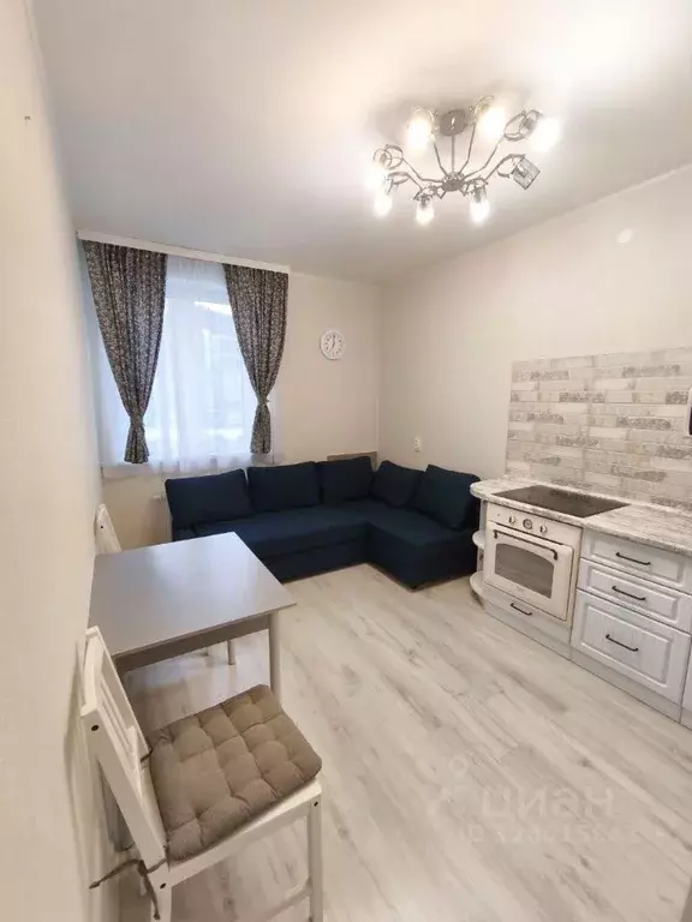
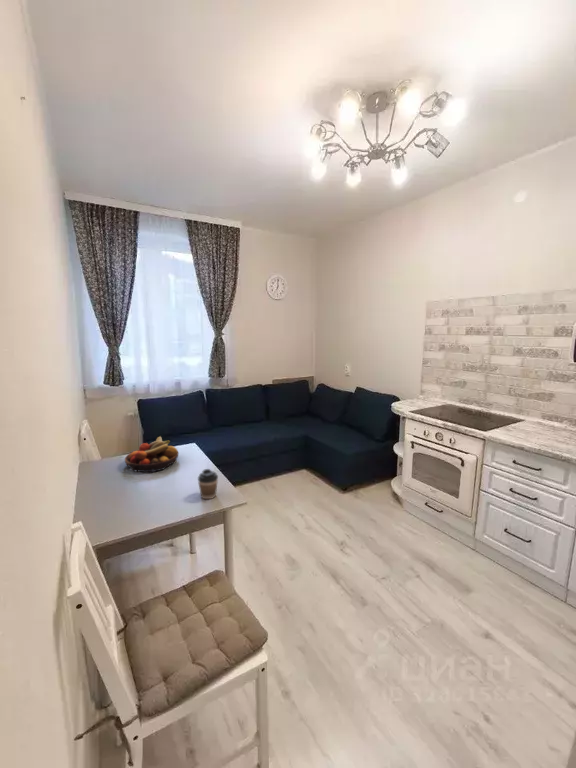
+ coffee cup [197,468,219,500]
+ fruit bowl [124,435,179,473]
